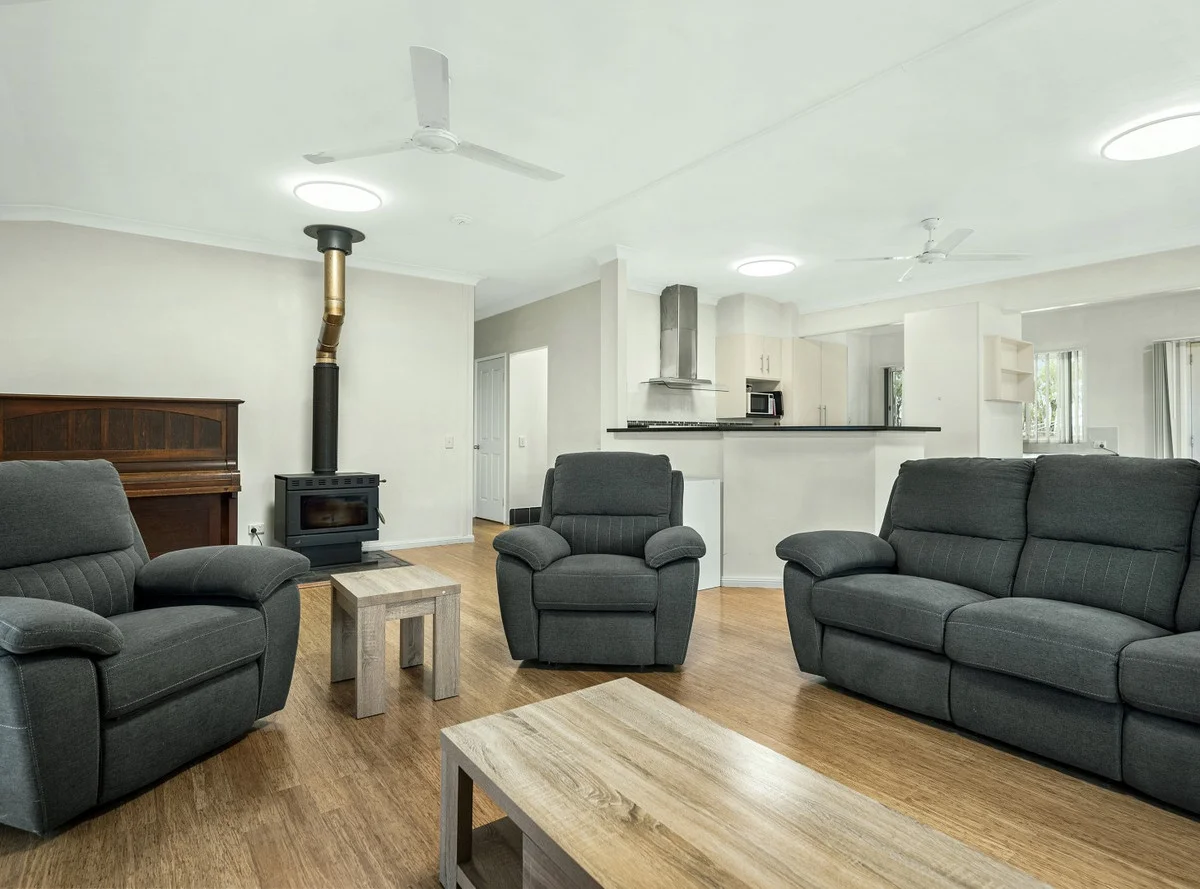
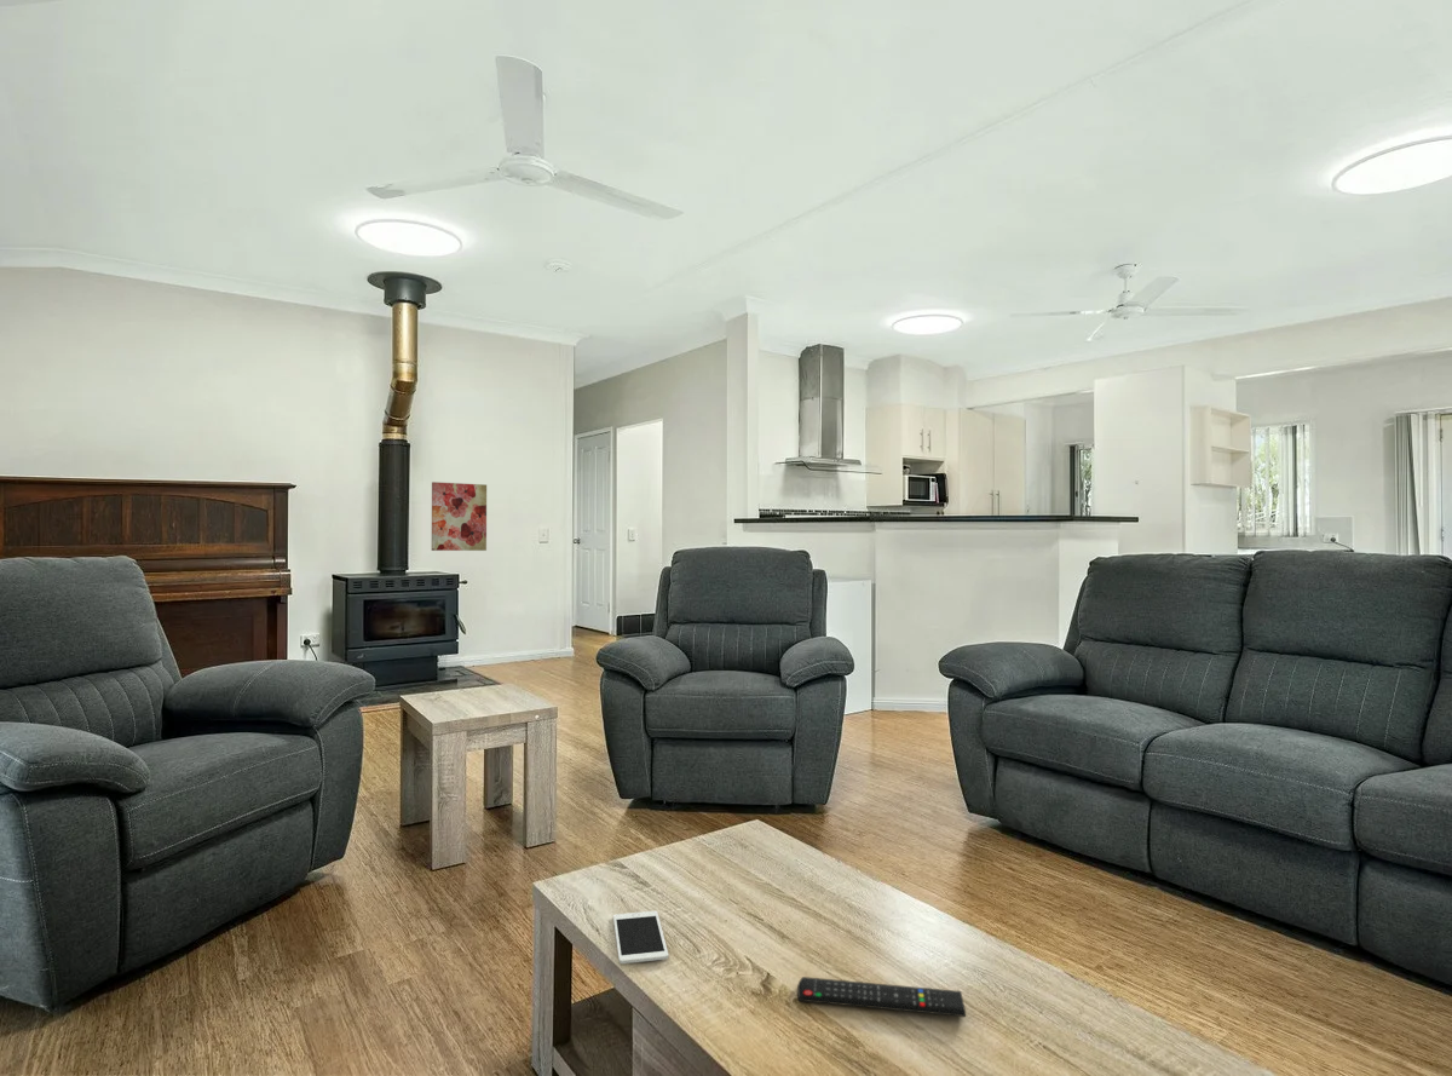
+ remote control [796,976,967,1018]
+ cell phone [612,910,669,965]
+ wall art [431,481,488,552]
